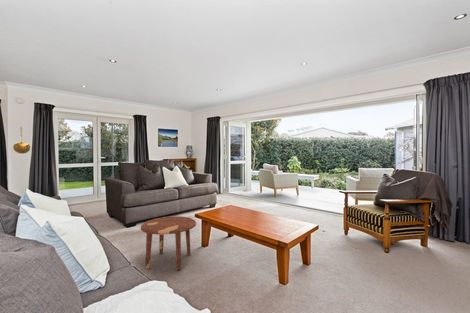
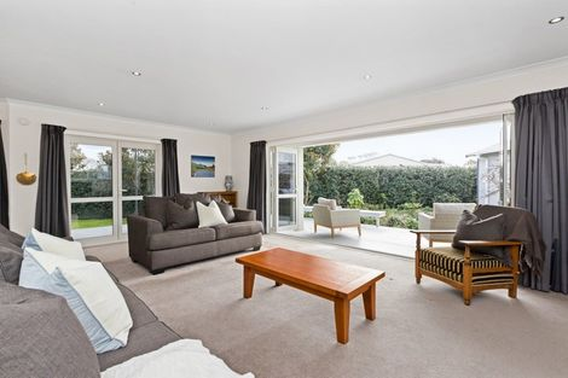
- side table [140,215,198,271]
